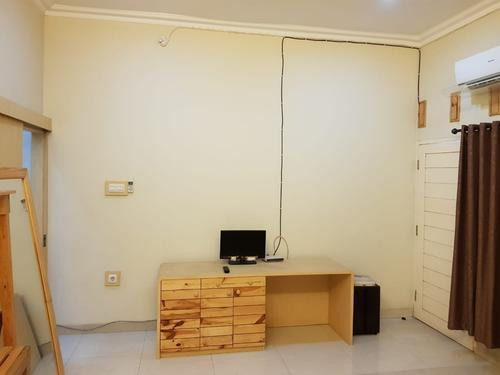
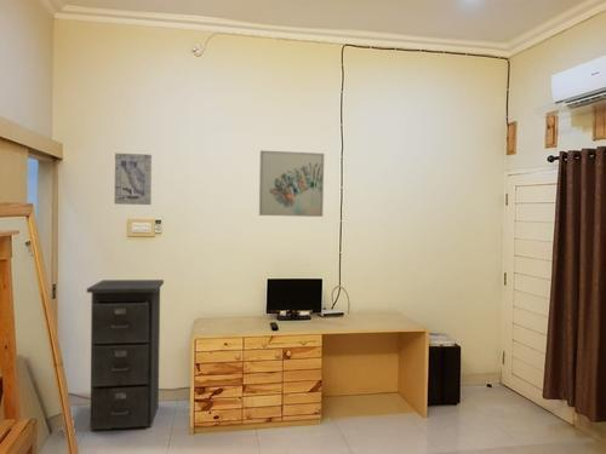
+ filing cabinet [86,278,165,432]
+ wall art [114,151,153,206]
+ wall art [258,149,325,218]
